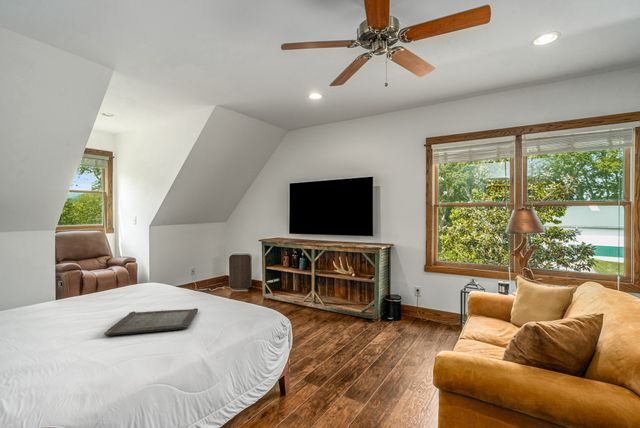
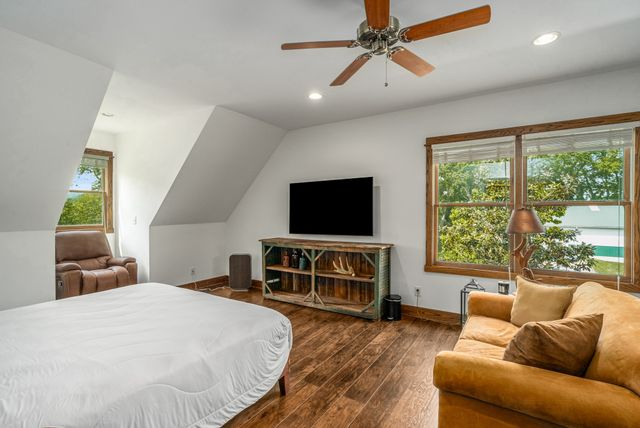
- serving tray [103,307,199,337]
